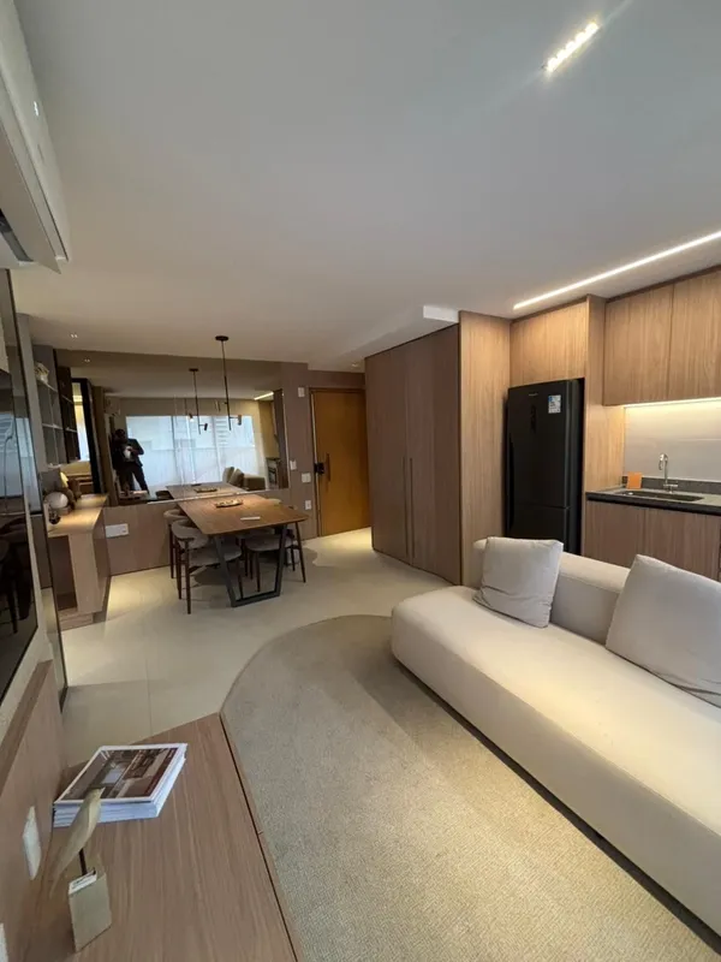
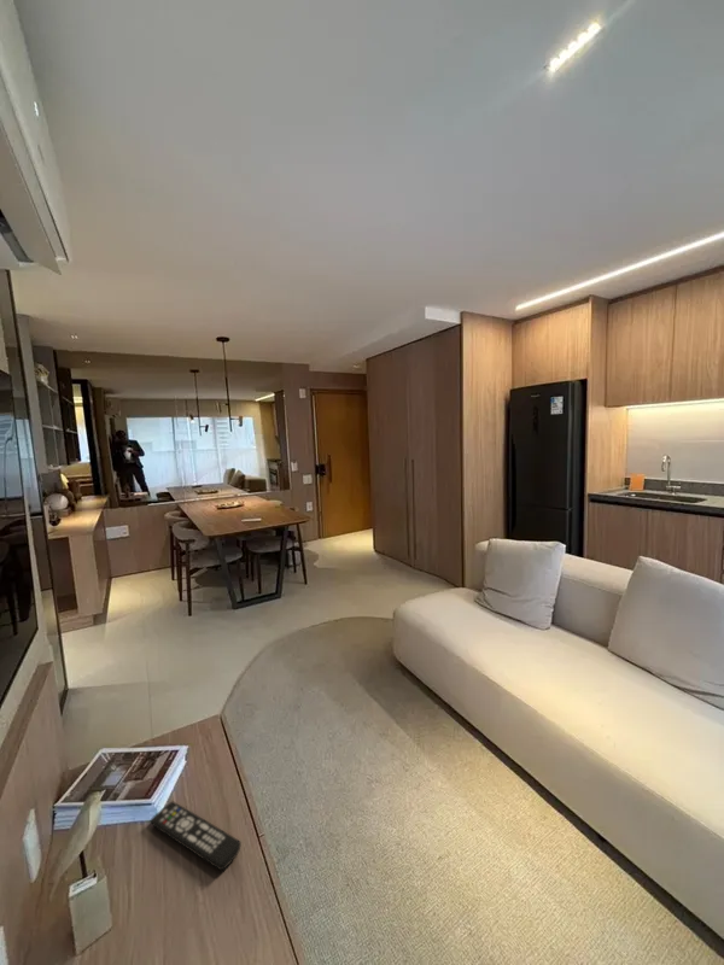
+ remote control [150,800,243,871]
